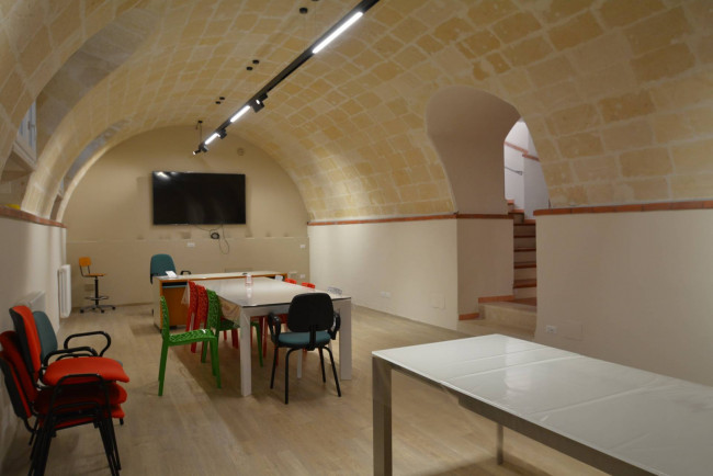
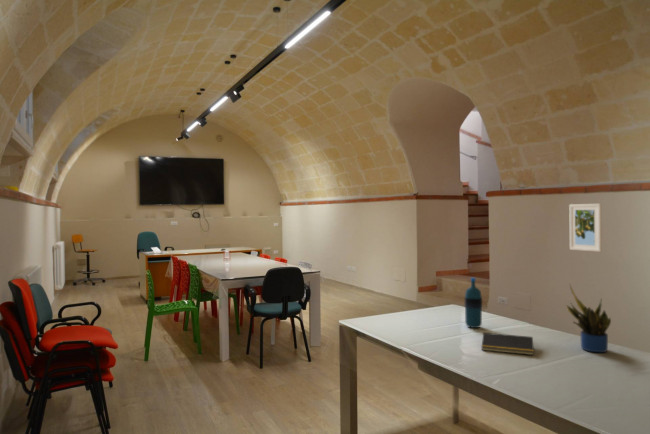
+ water bottle [463,277,483,329]
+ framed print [568,203,602,253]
+ potted plant [565,283,612,353]
+ notepad [481,332,535,356]
